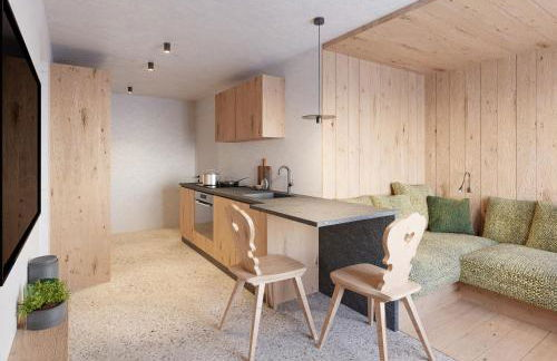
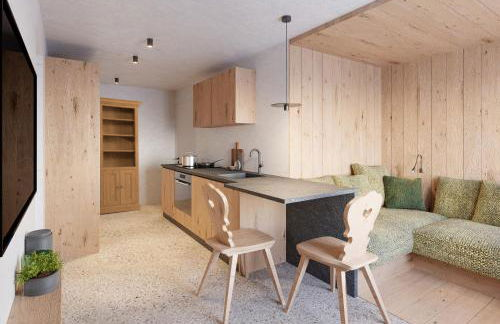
+ bookcase [99,96,143,215]
